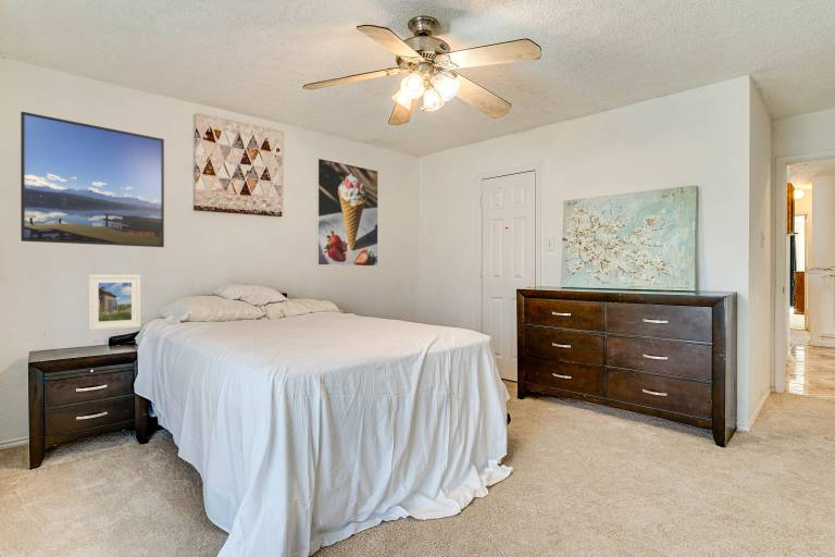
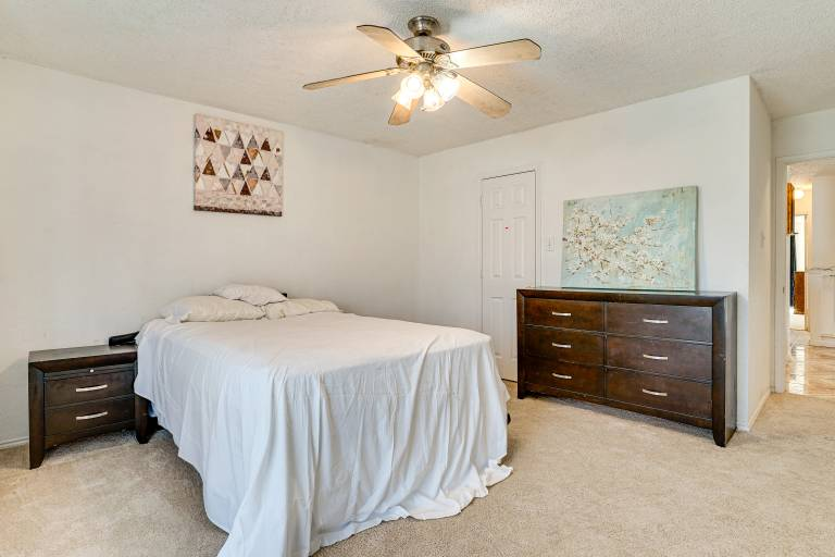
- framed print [20,111,165,248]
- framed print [87,273,141,332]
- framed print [315,157,379,268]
